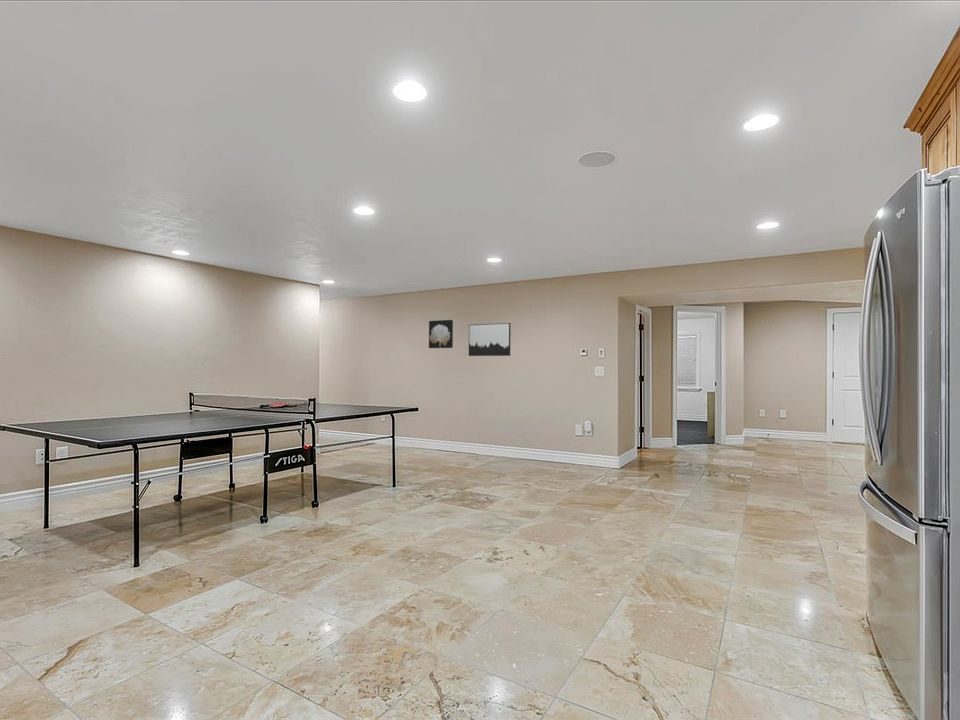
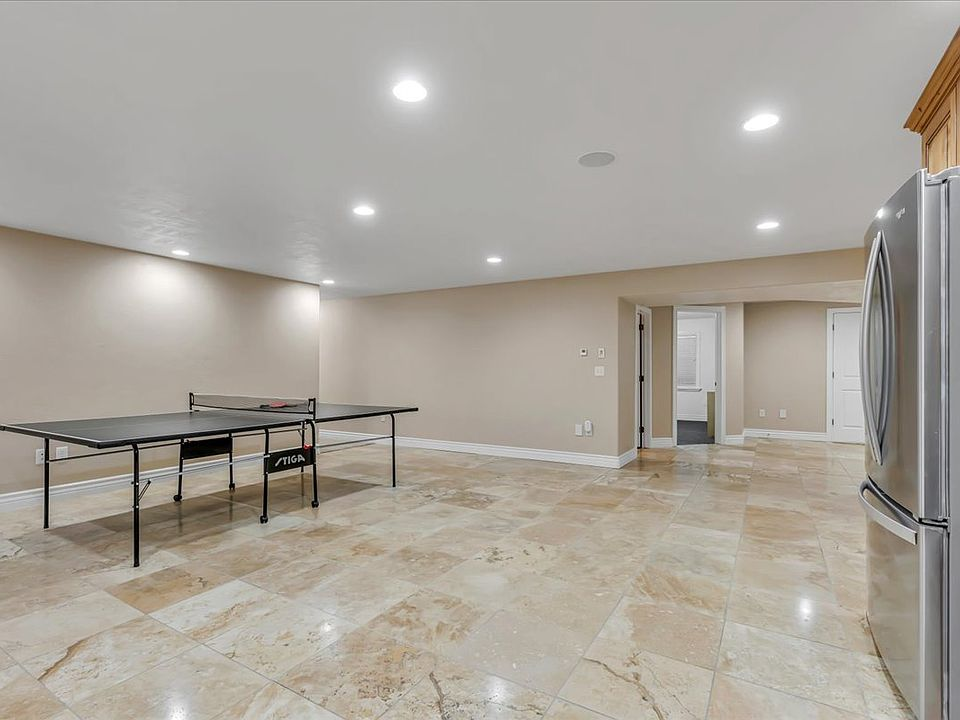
- wall art [428,319,454,349]
- wall art [468,322,512,357]
